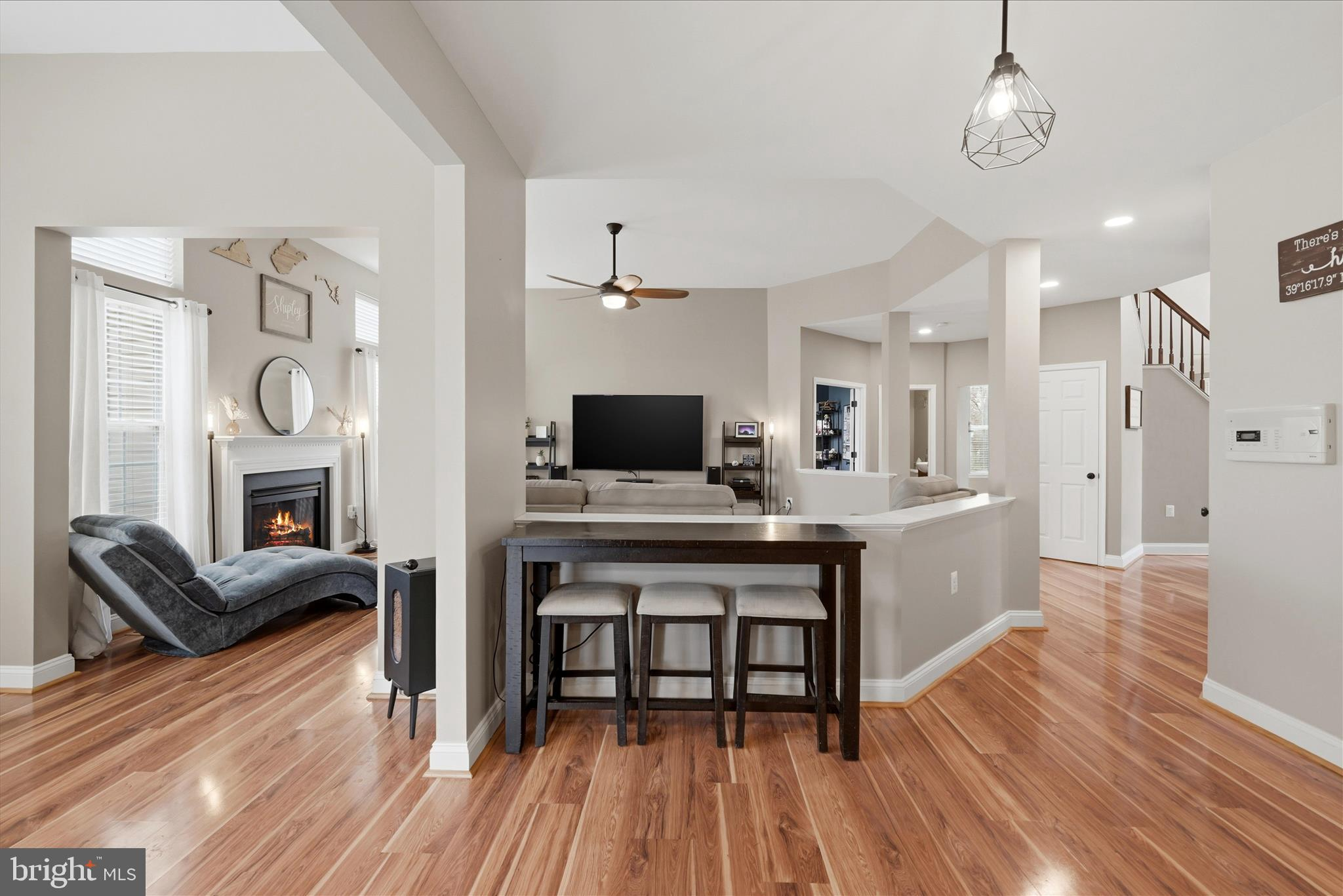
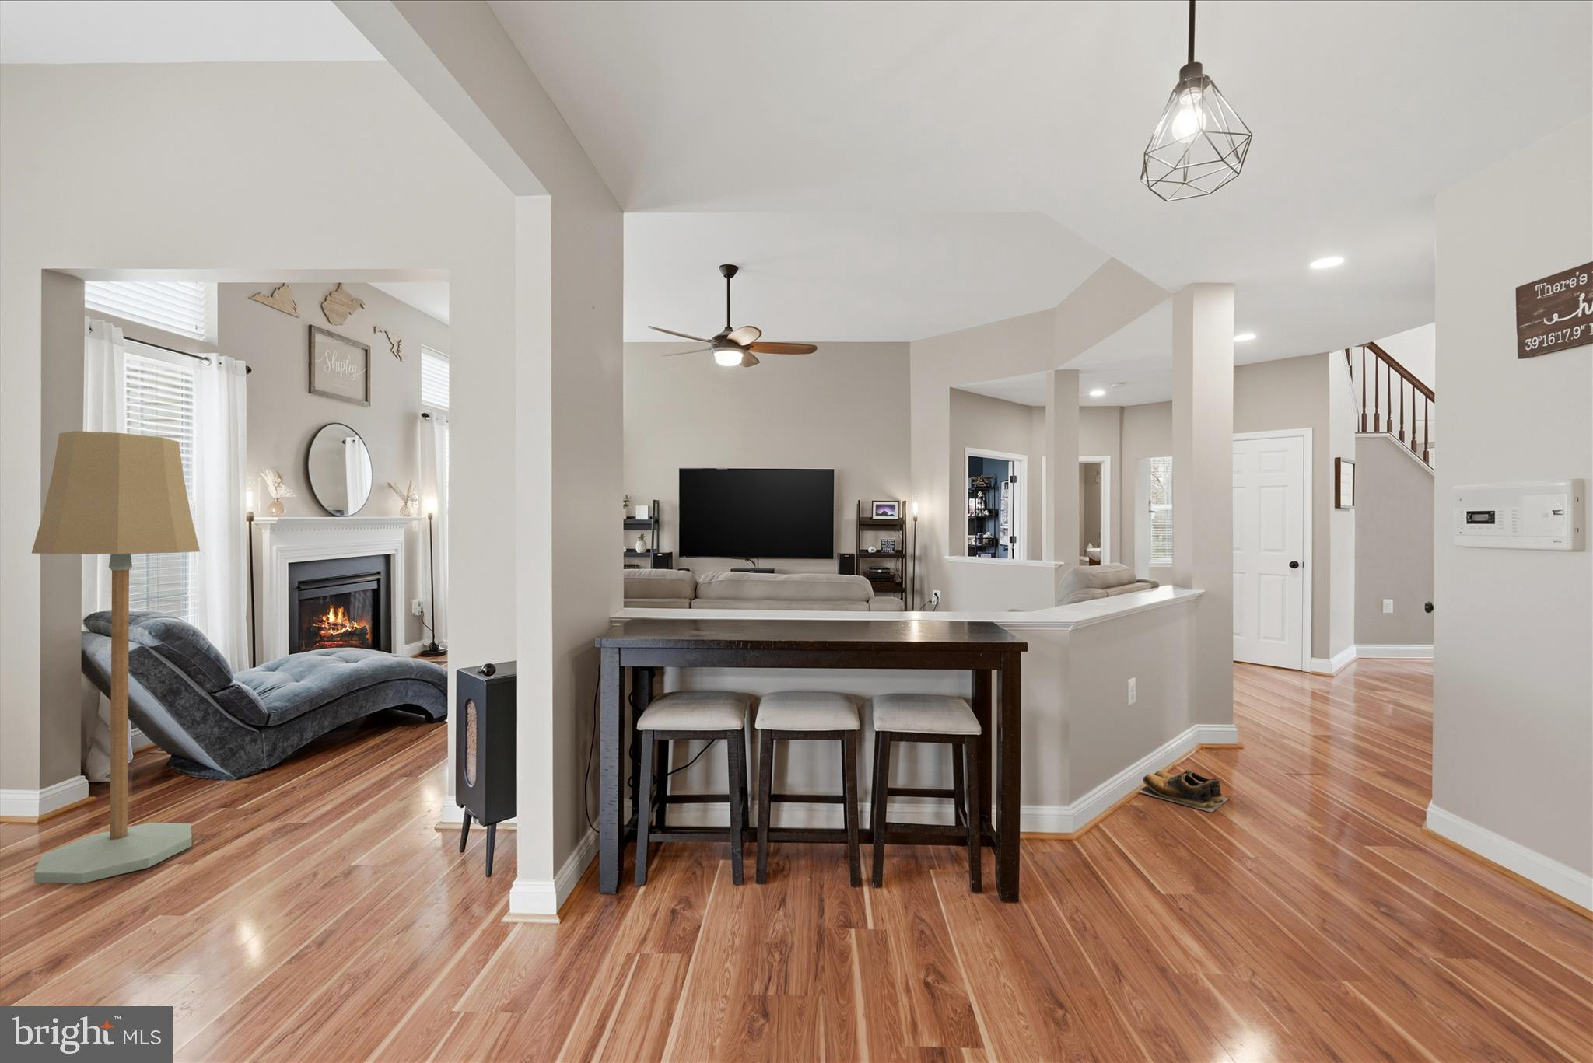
+ floor lamp [31,429,200,884]
+ shoes [1138,769,1230,814]
